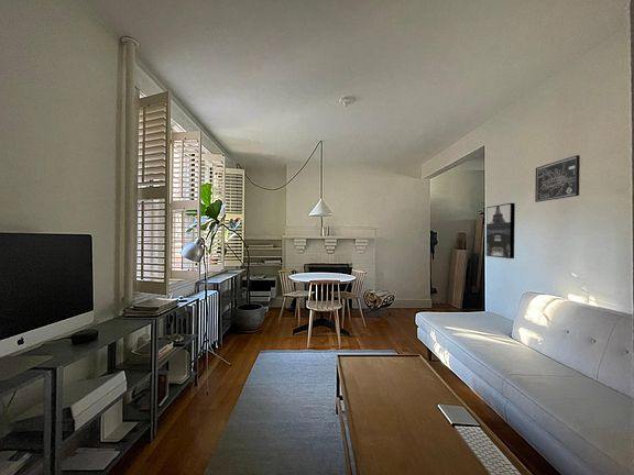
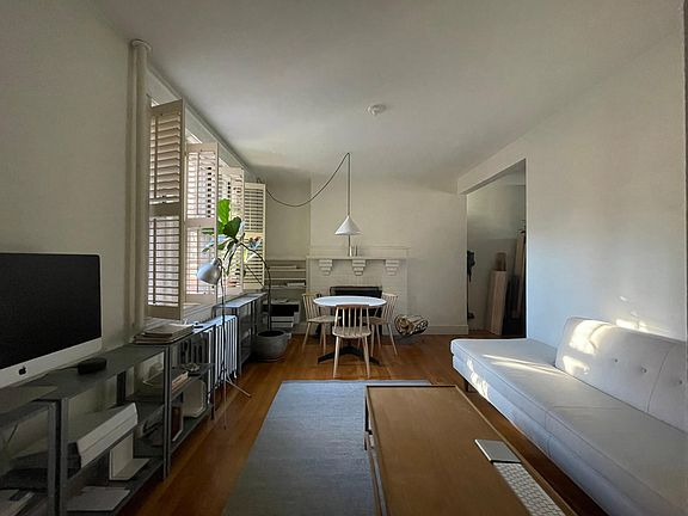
- wall art [534,154,581,203]
- wall art [485,202,516,259]
